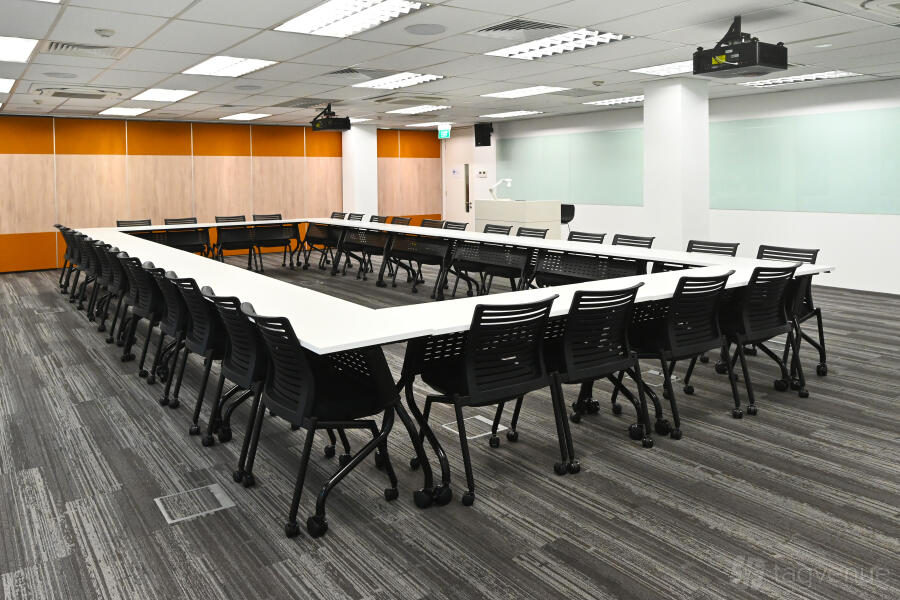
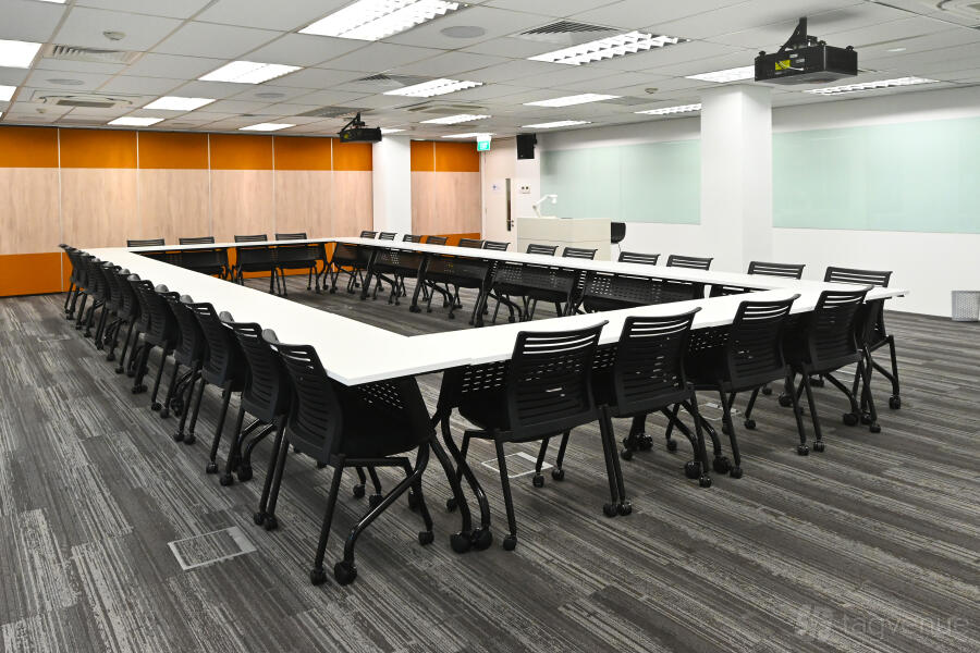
+ waste bin [951,289,980,322]
